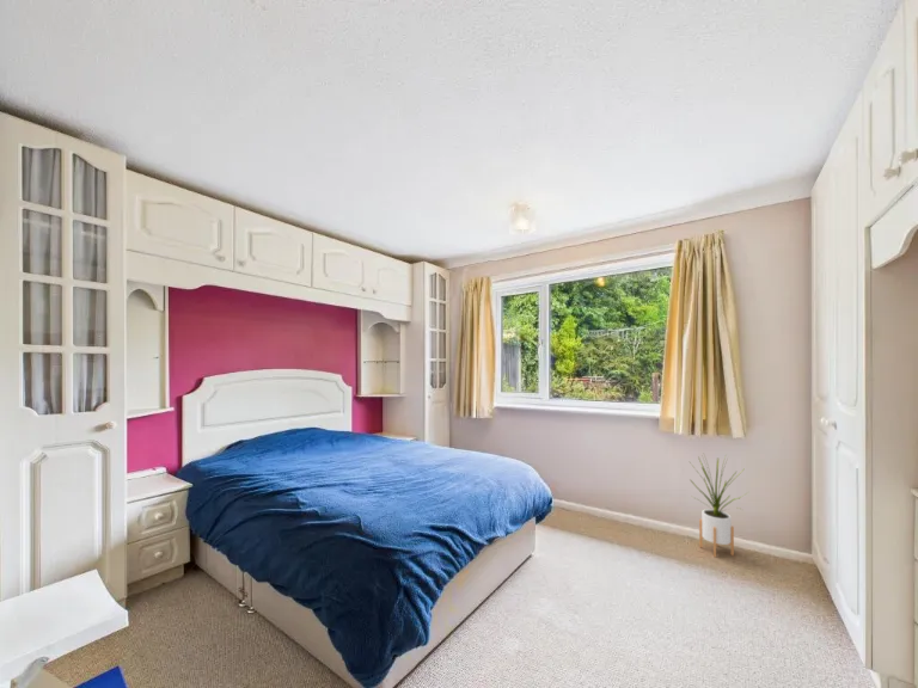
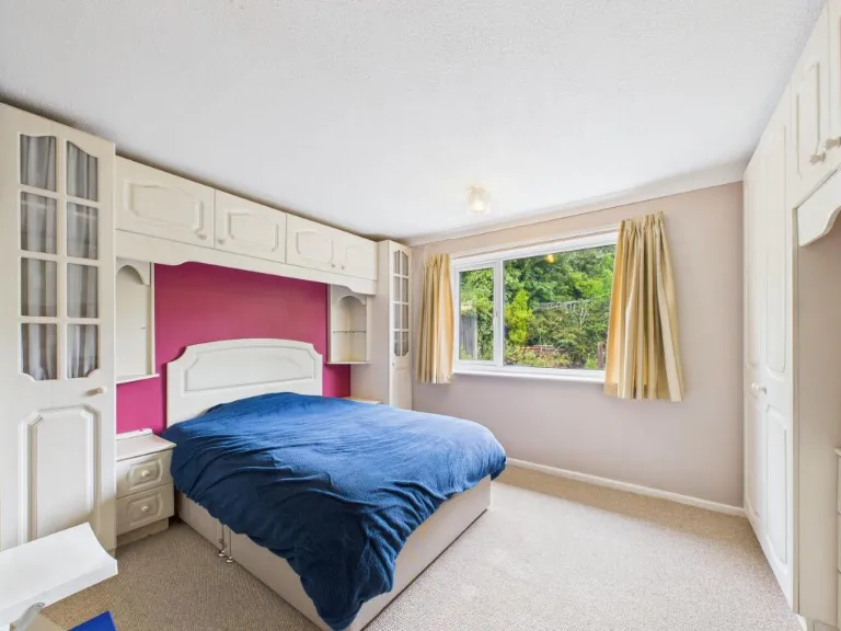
- house plant [690,453,749,558]
